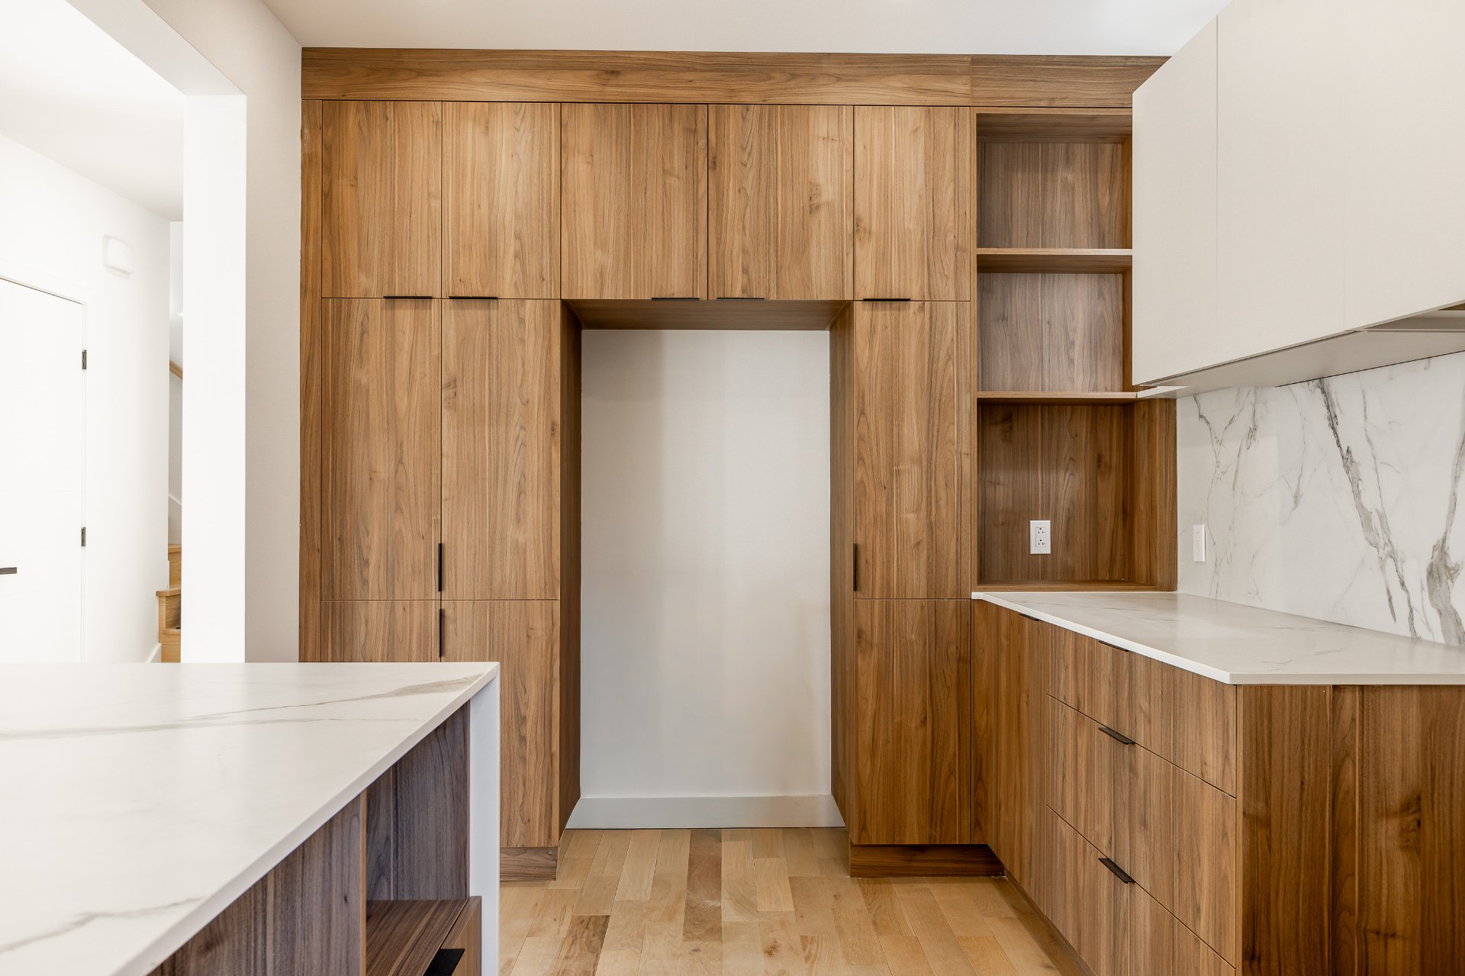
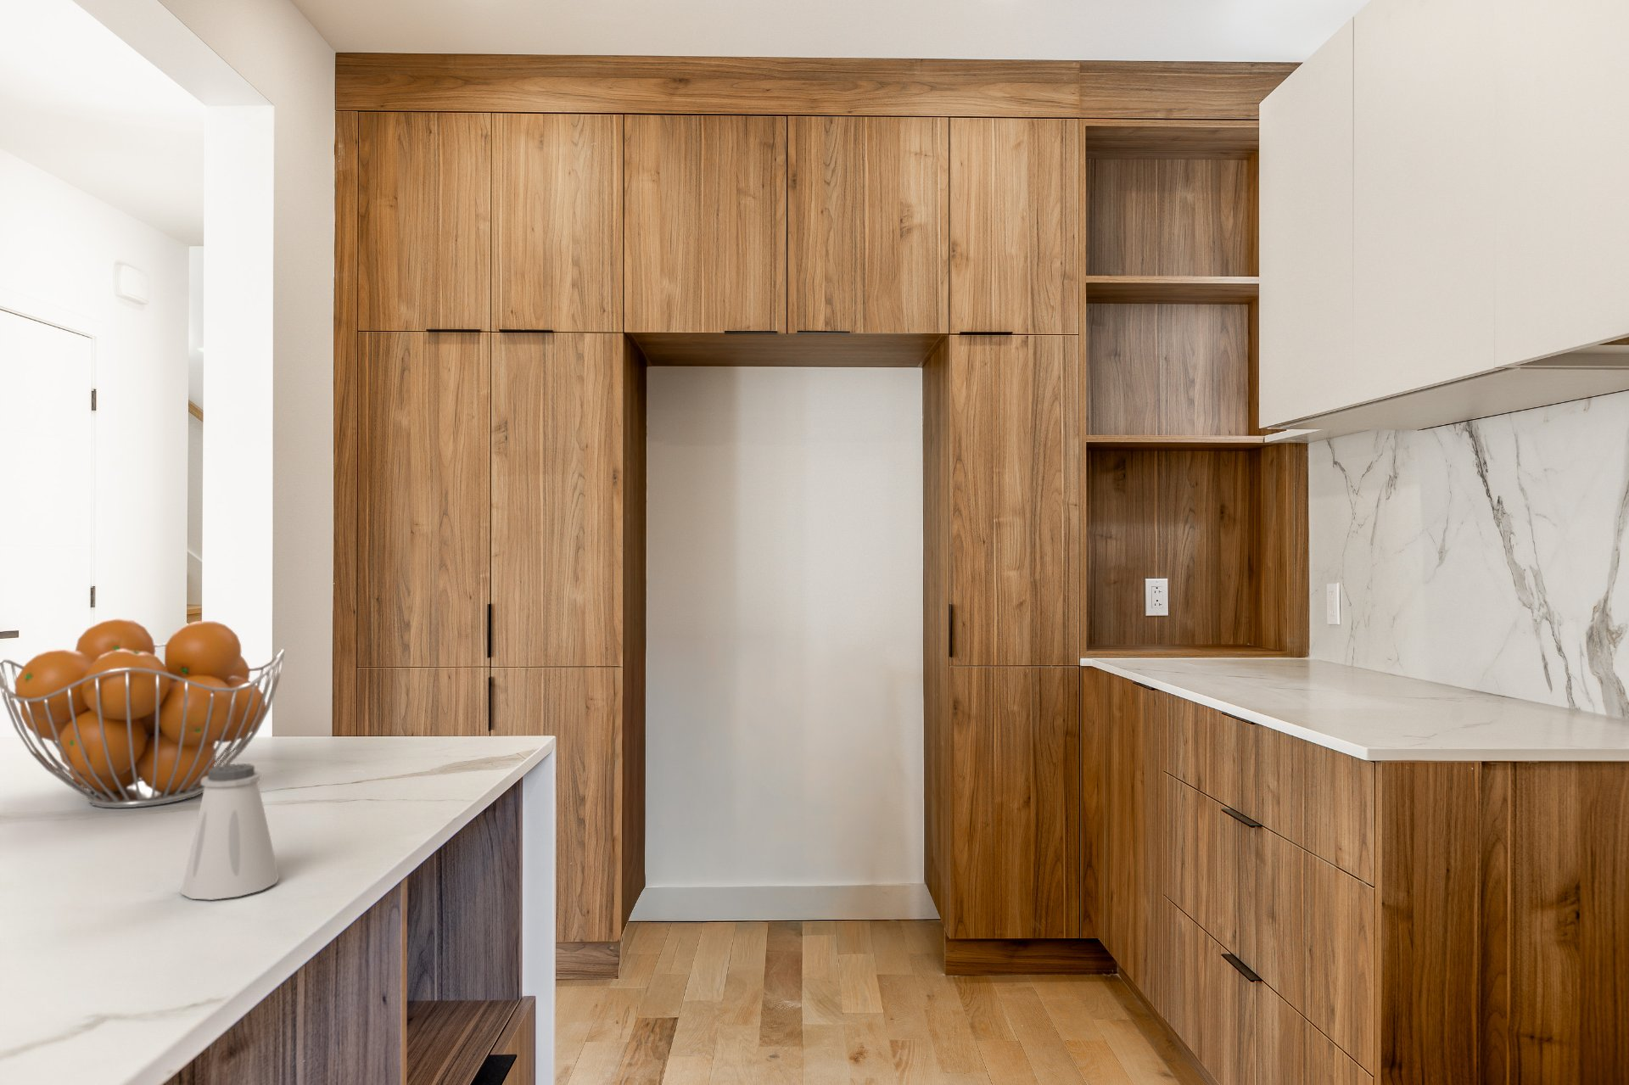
+ saltshaker [180,763,280,901]
+ fruit basket [0,618,286,809]
